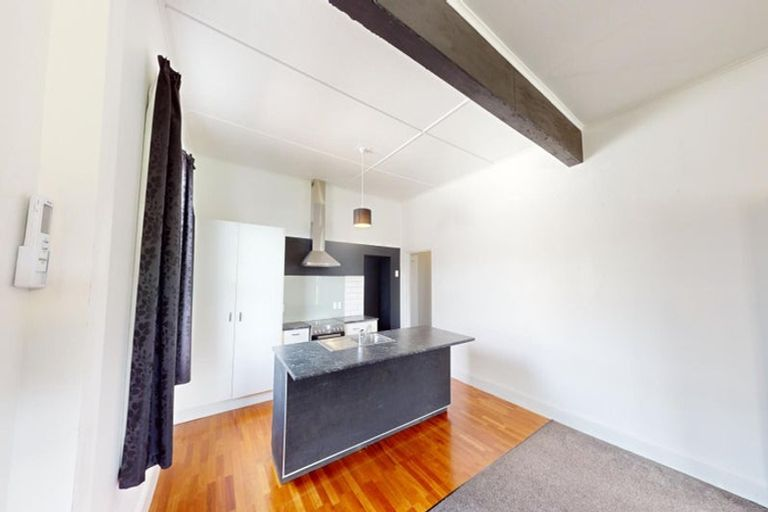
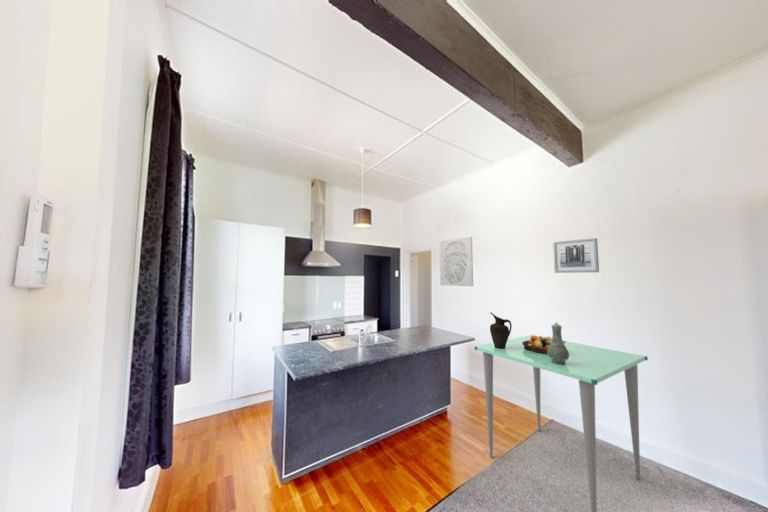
+ vase [547,322,569,365]
+ wall art [552,237,600,274]
+ fruit bowl [522,335,566,354]
+ wall art [439,236,474,287]
+ ceramic pitcher [489,311,513,349]
+ dining table [474,334,649,512]
